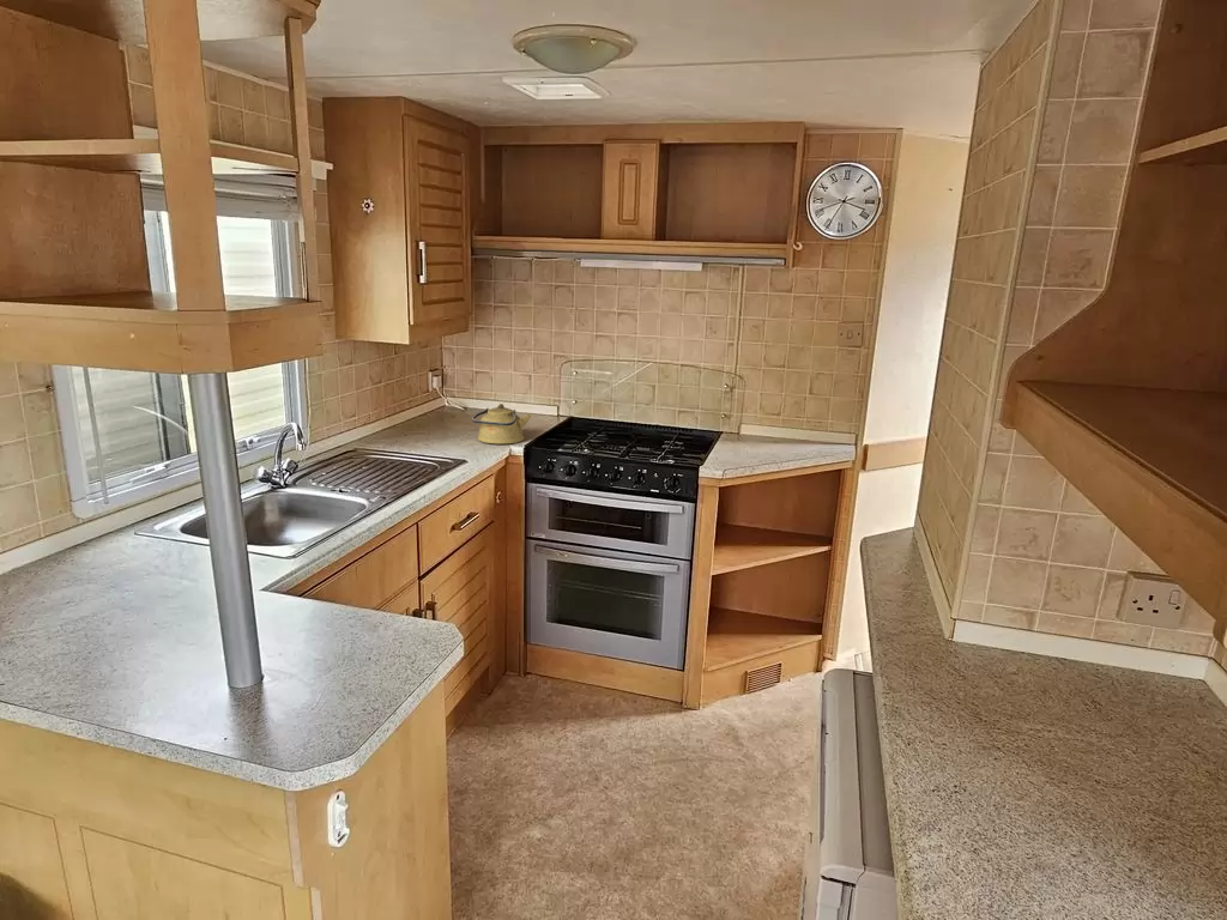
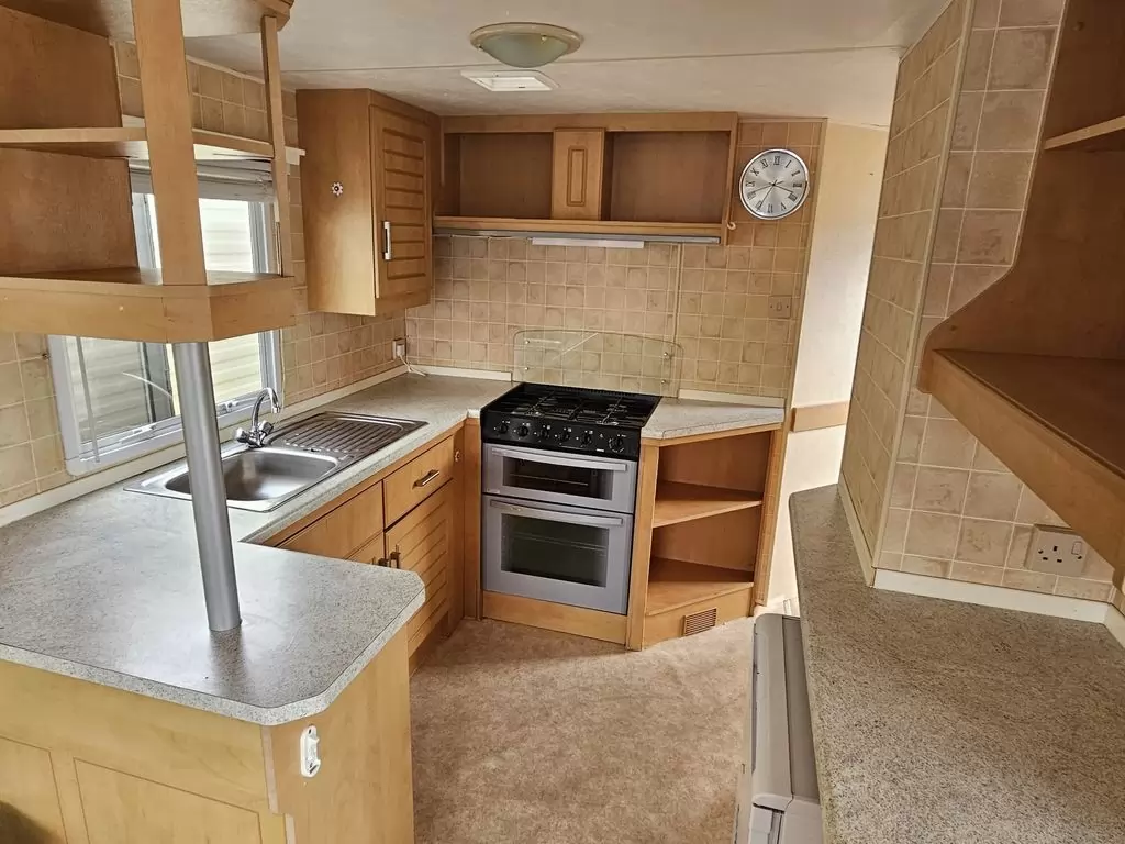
- kettle [471,402,533,444]
